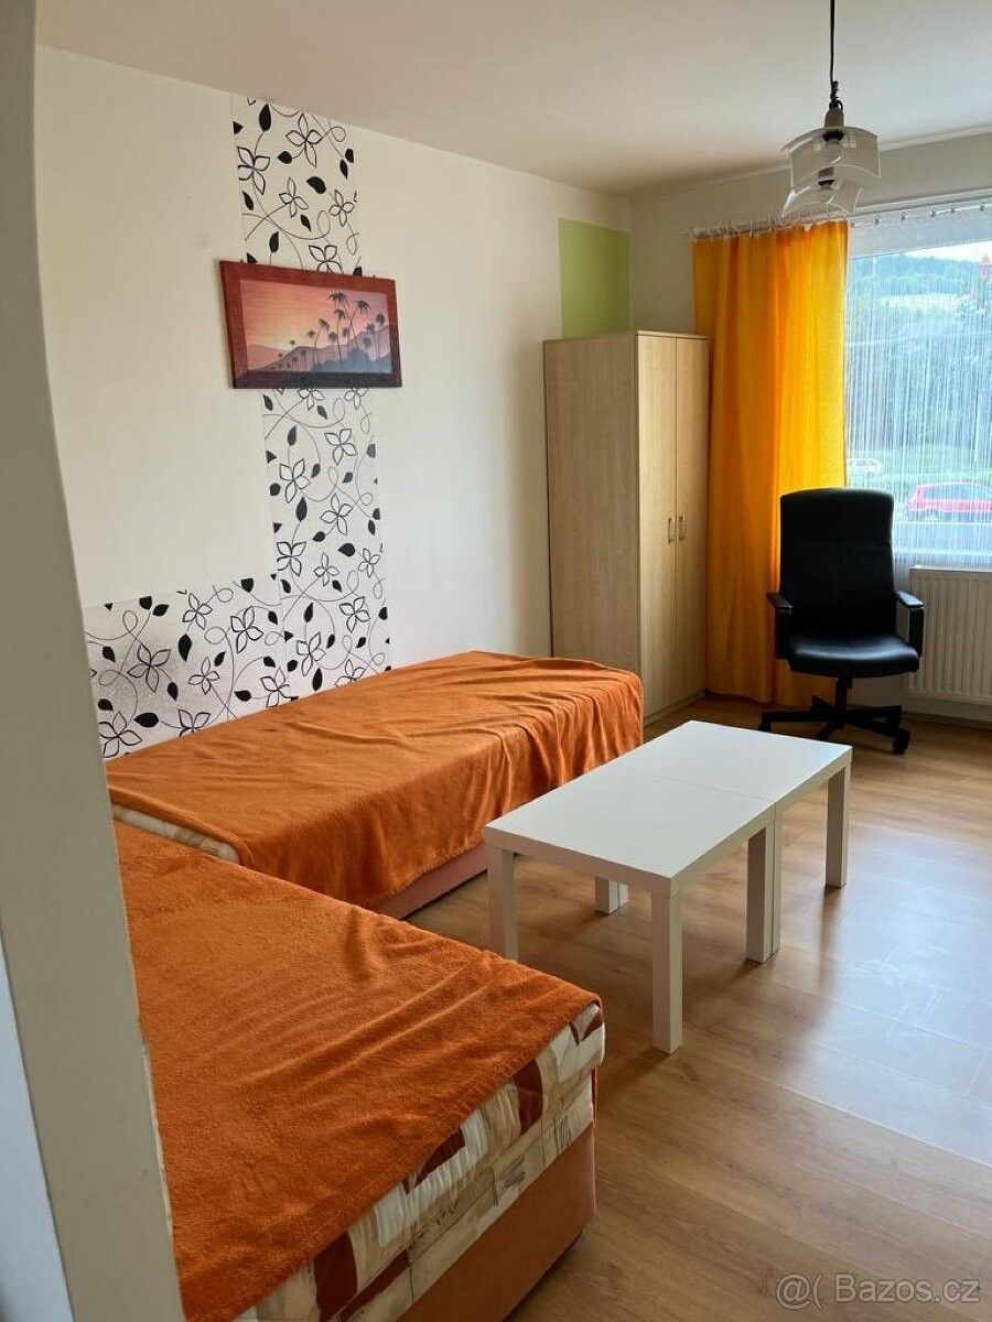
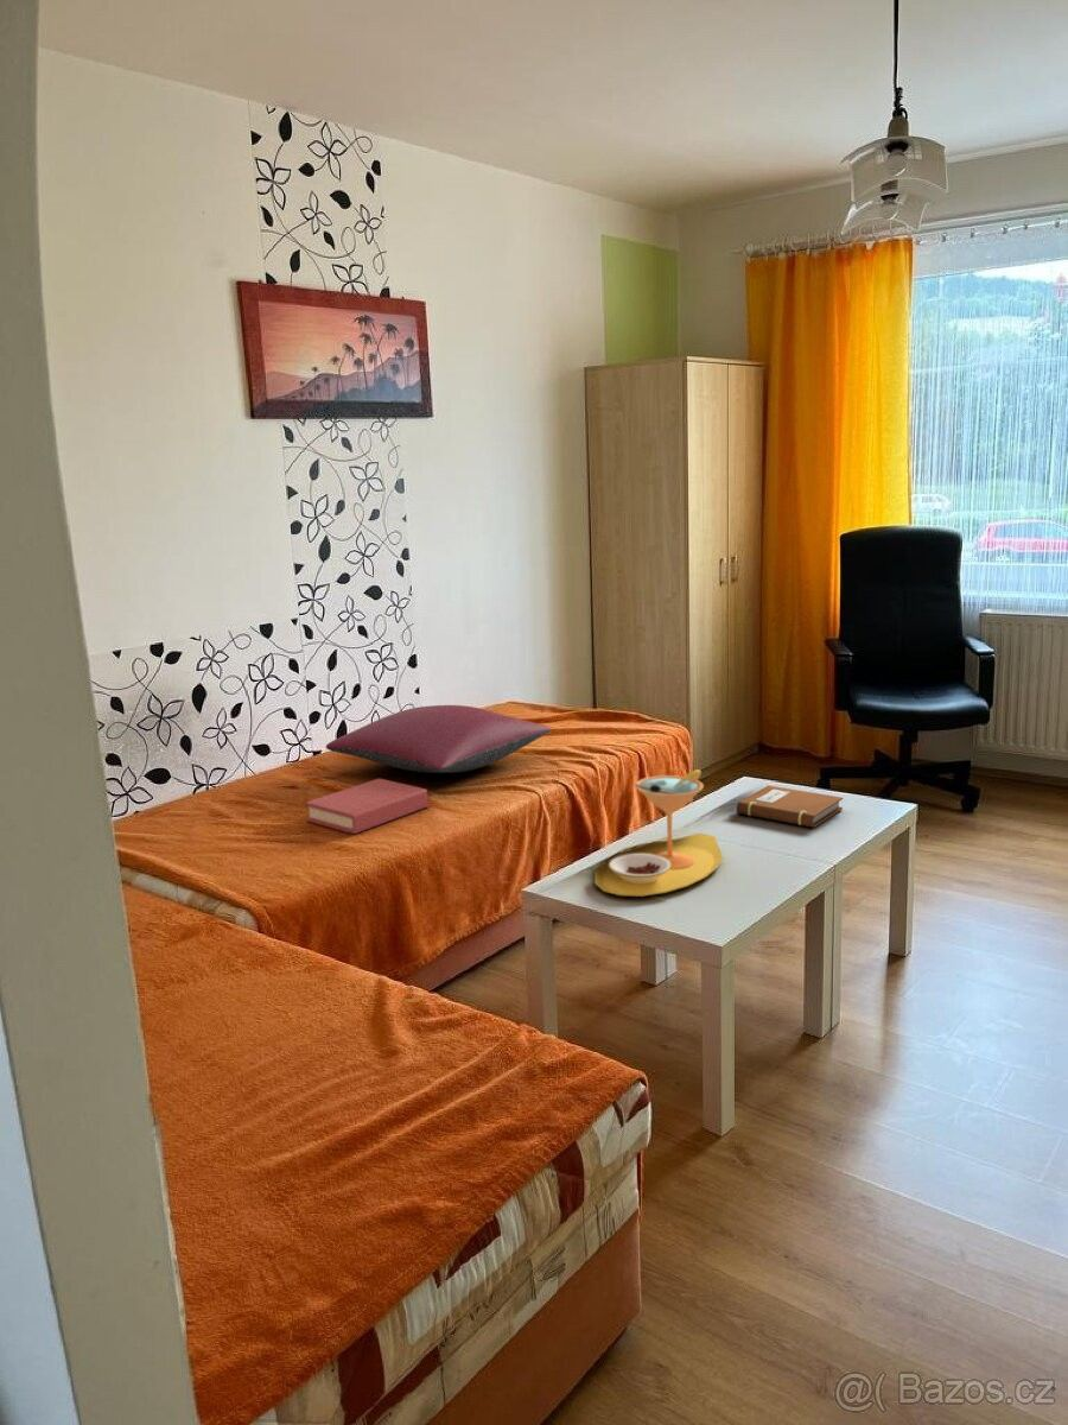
+ pillow [325,704,553,774]
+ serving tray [593,768,724,898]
+ hardback book [305,778,430,835]
+ notebook [736,784,844,829]
